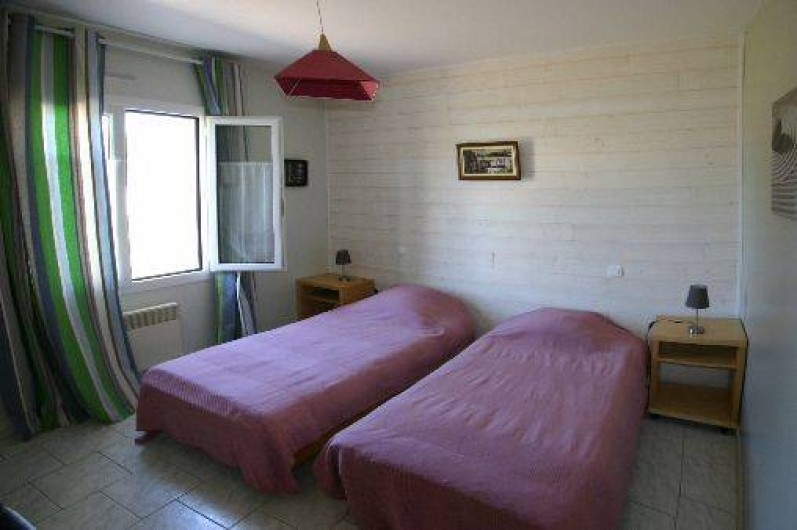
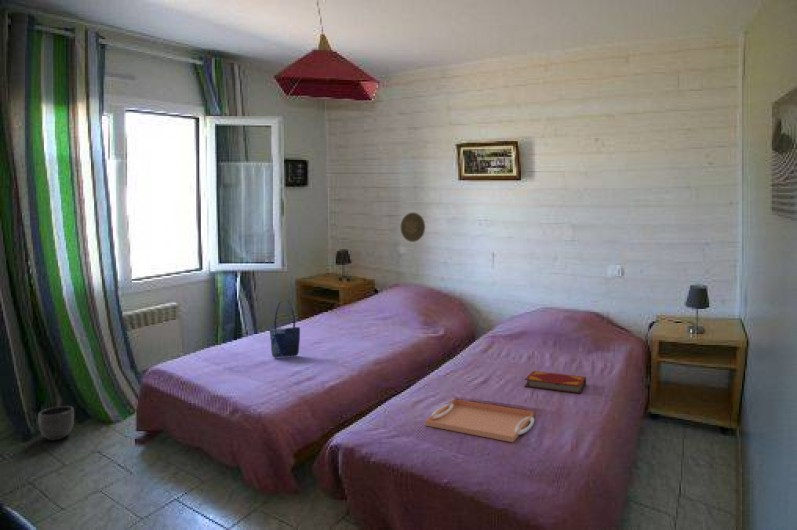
+ hardback book [523,370,587,395]
+ planter [37,405,75,442]
+ decorative plate [400,212,426,243]
+ shopping bag [269,298,301,359]
+ serving tray [424,398,536,443]
